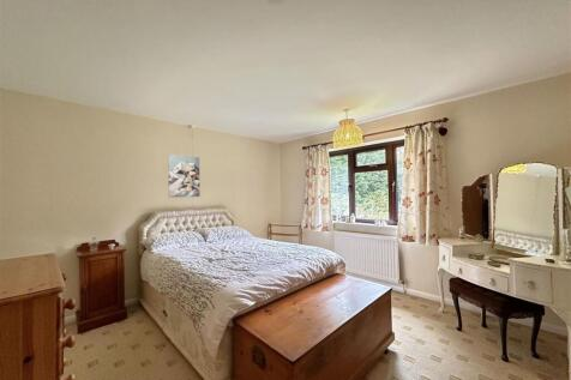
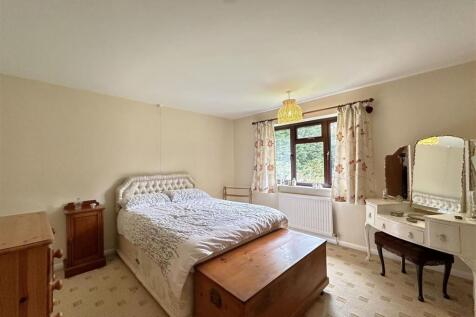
- wall art [167,153,202,198]
